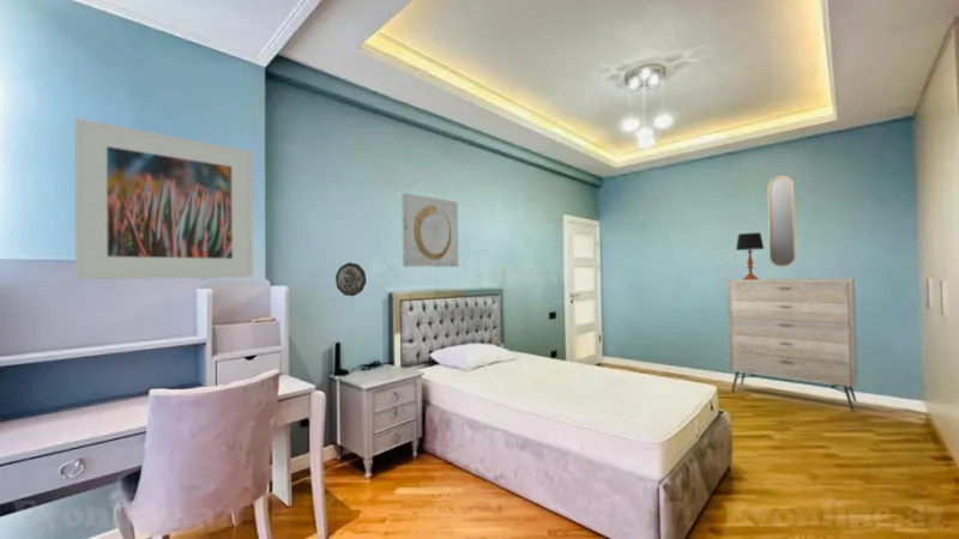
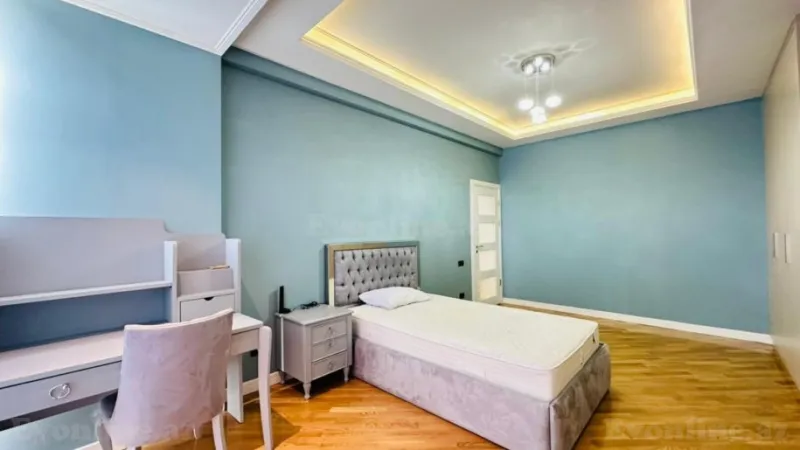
- wall art [400,193,459,268]
- home mirror [767,175,797,268]
- table lamp [735,231,765,280]
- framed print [74,117,254,280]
- dresser [725,278,858,413]
- decorative plate [334,261,367,297]
